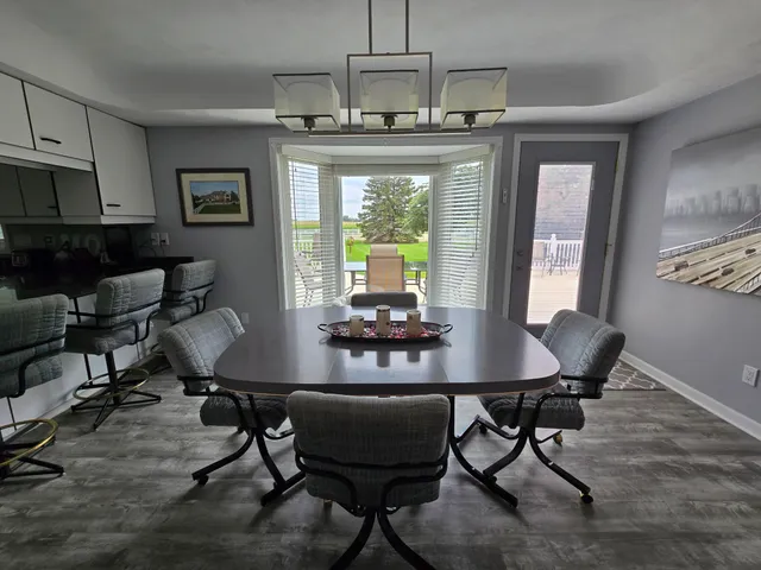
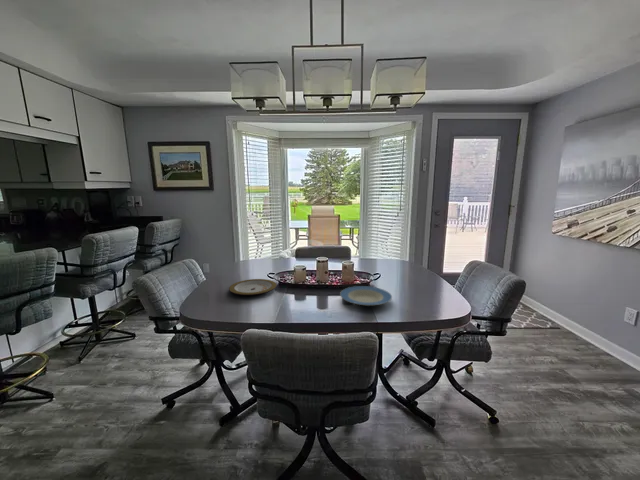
+ plate [339,285,393,307]
+ plate [228,278,278,296]
